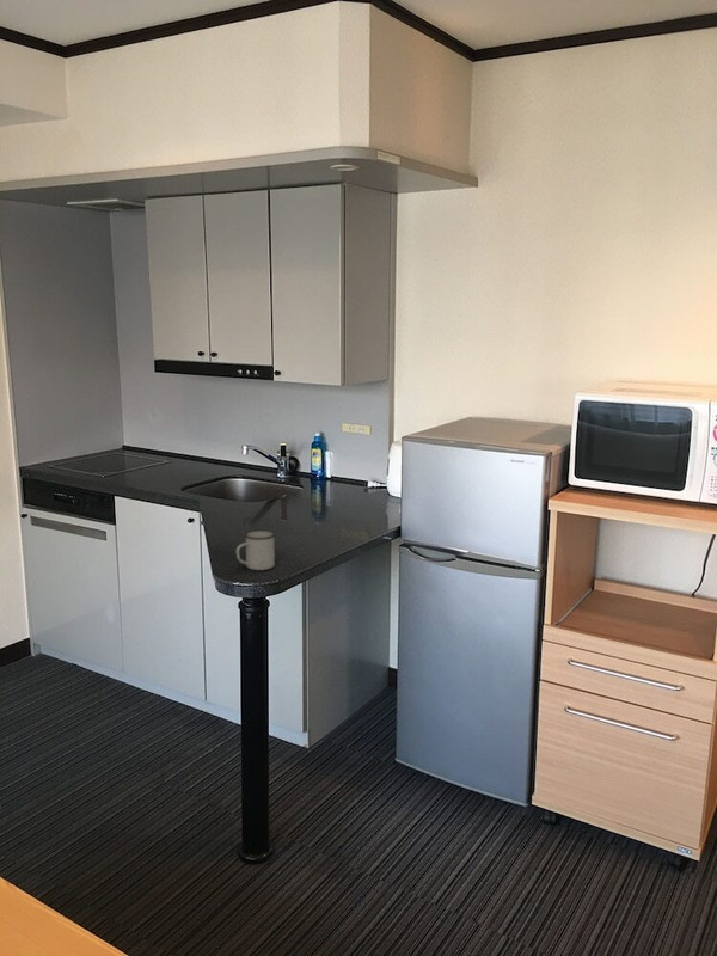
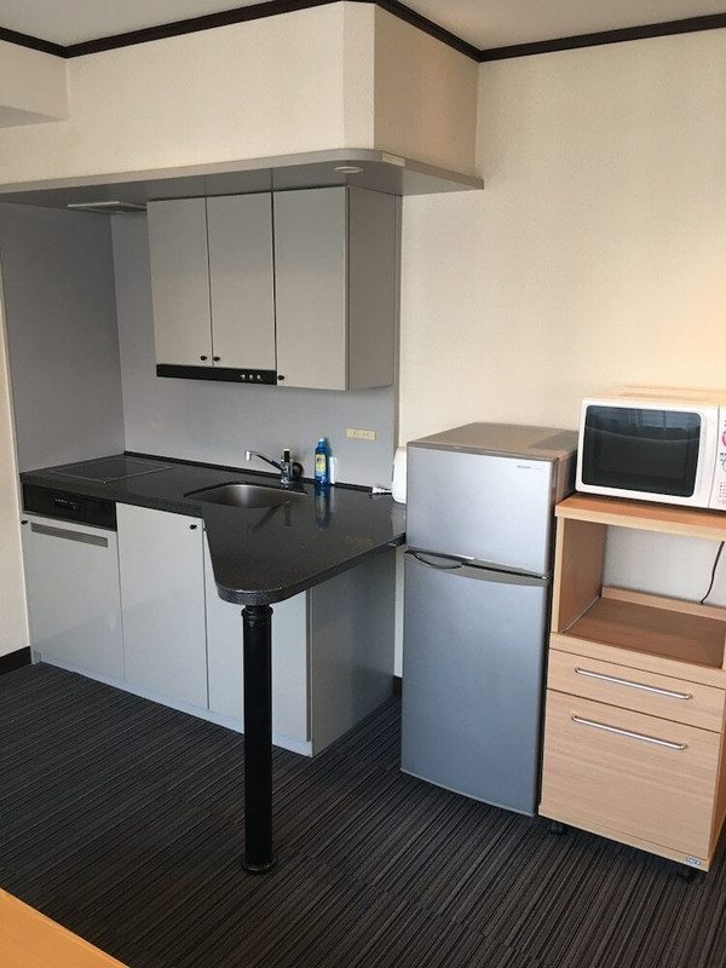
- mug [235,529,276,571]
